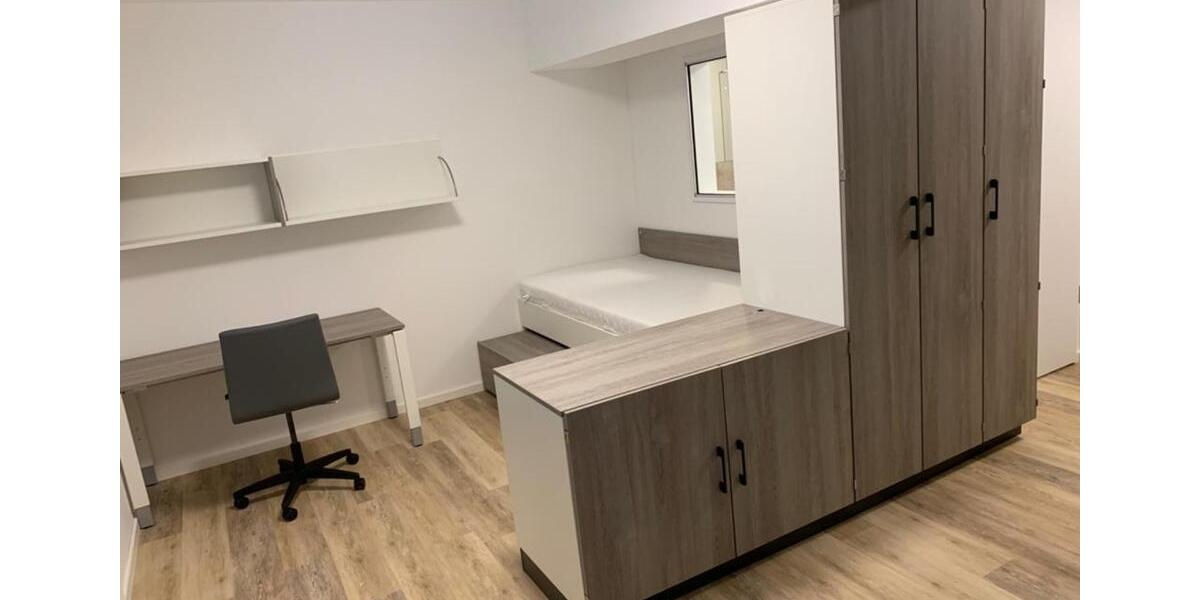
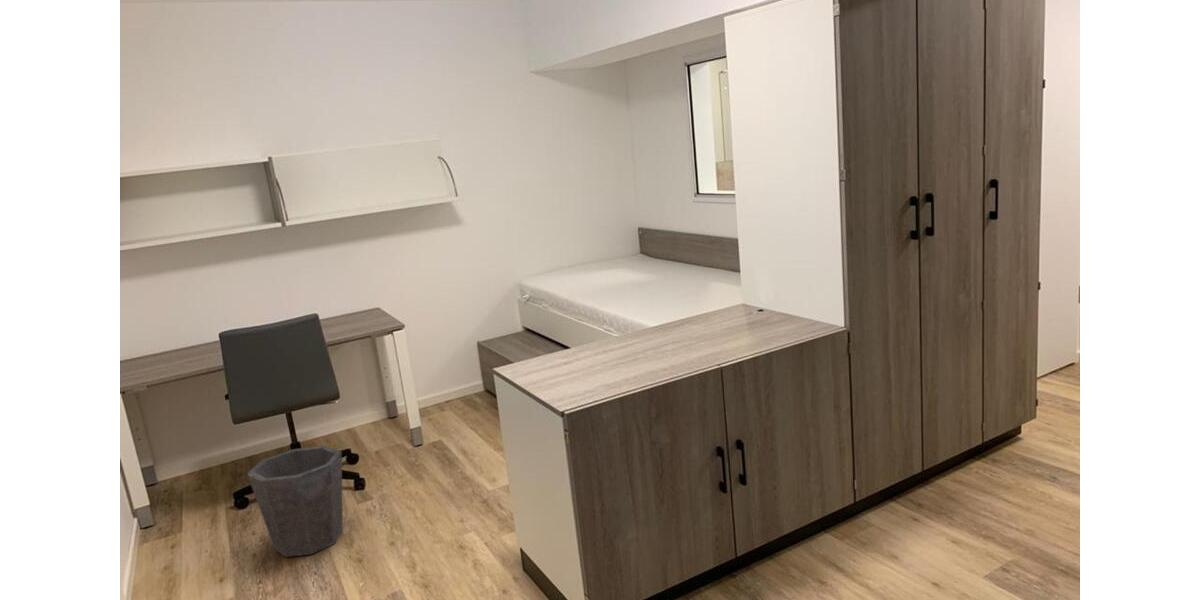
+ waste bin [246,445,344,558]
